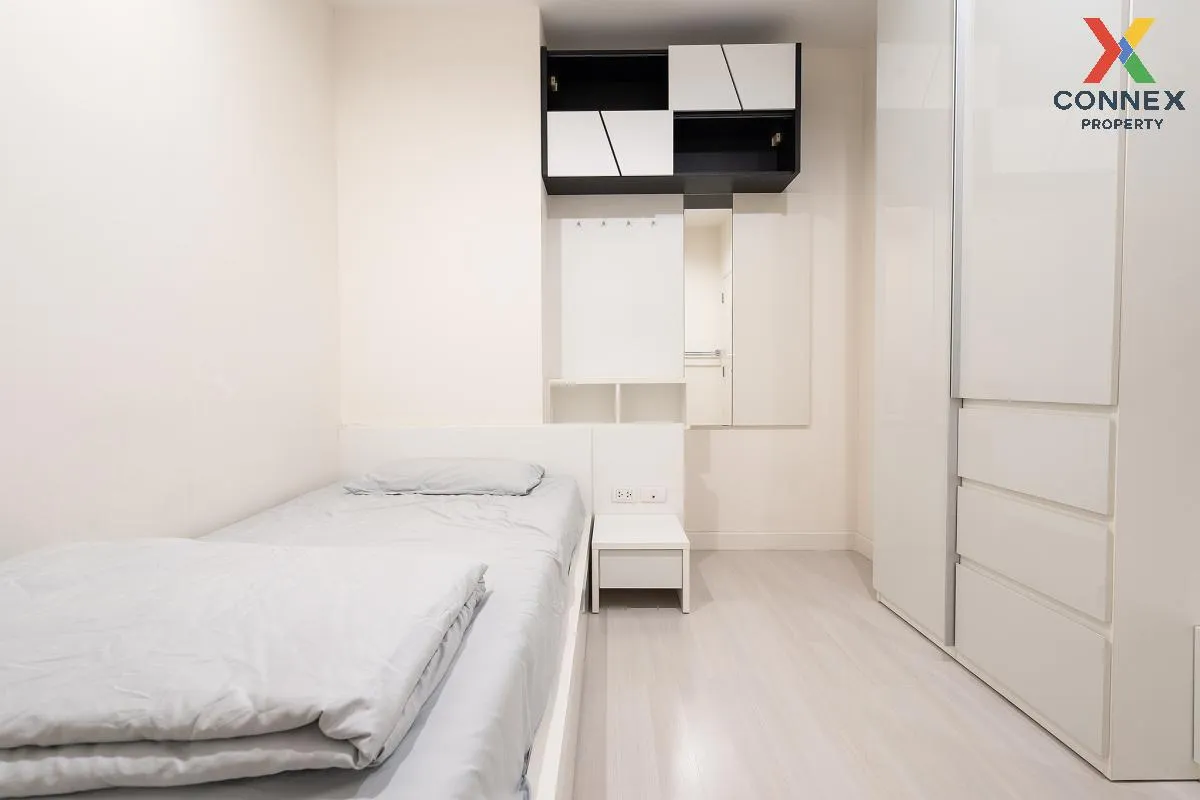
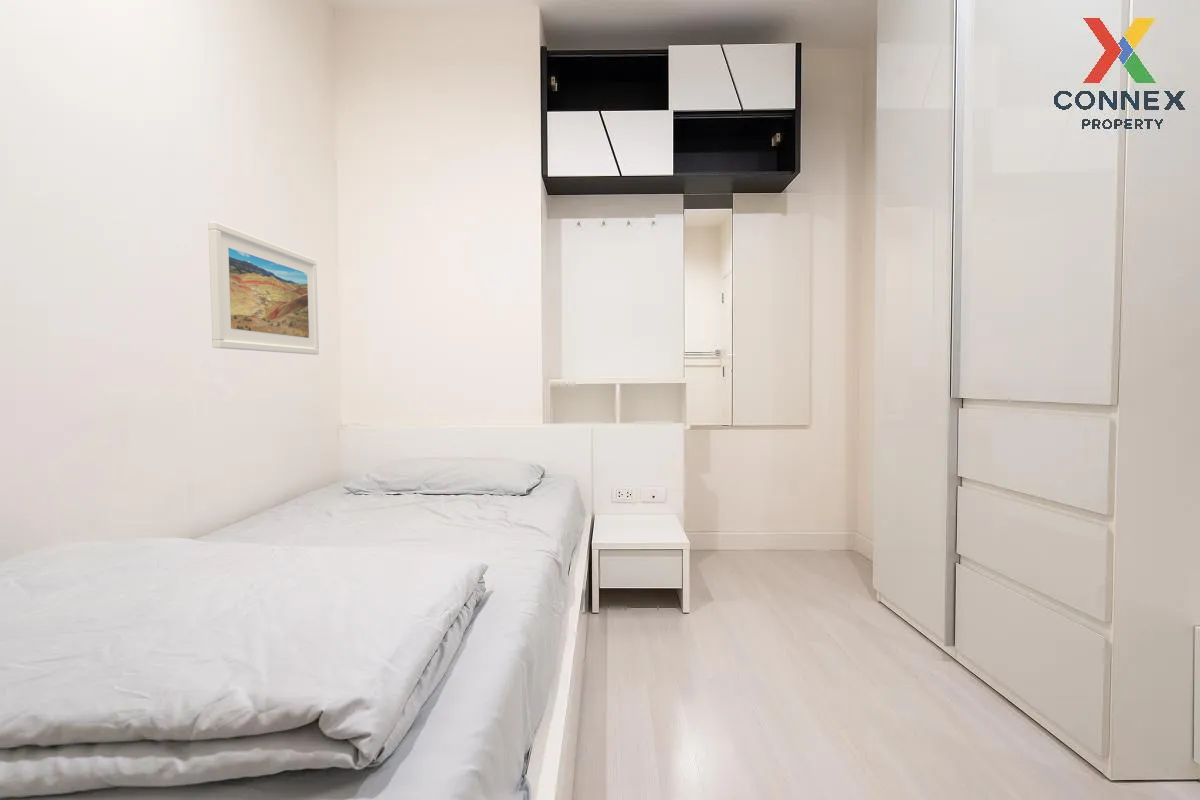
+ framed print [207,221,320,356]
